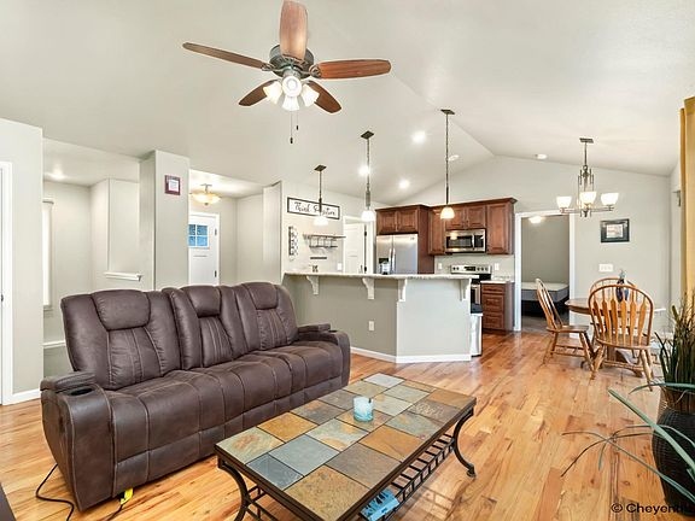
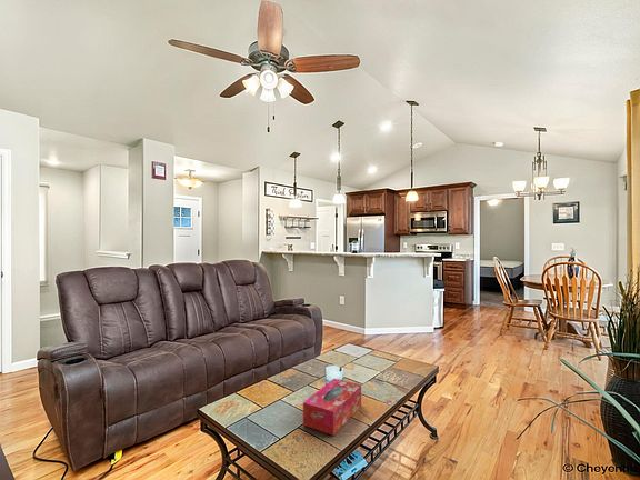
+ tissue box [302,378,362,437]
